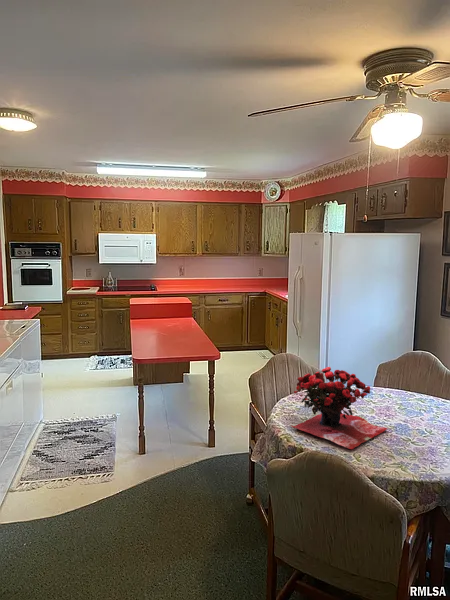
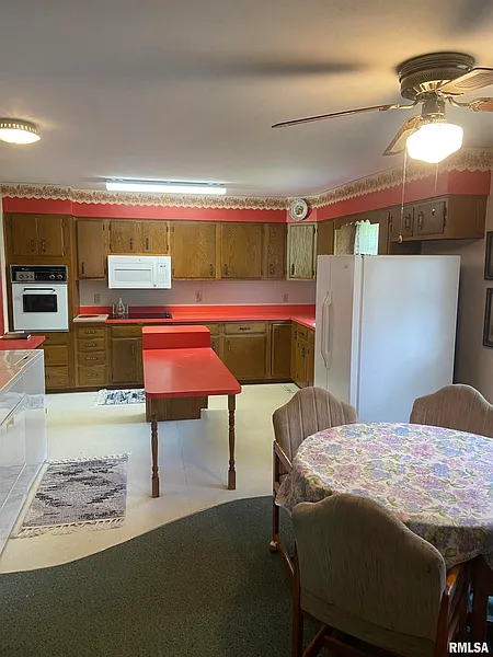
- flower arrangement [291,366,389,450]
